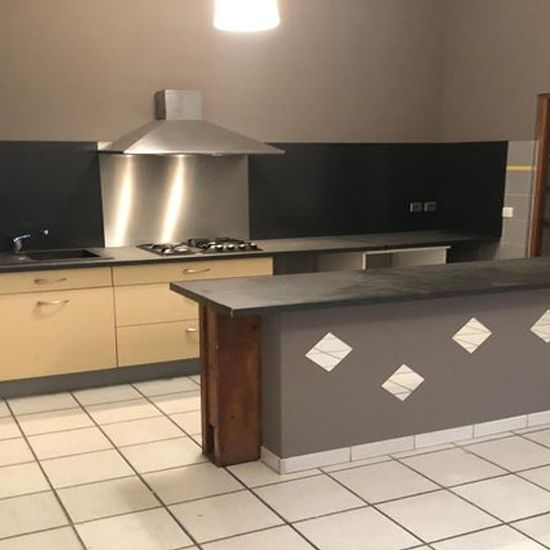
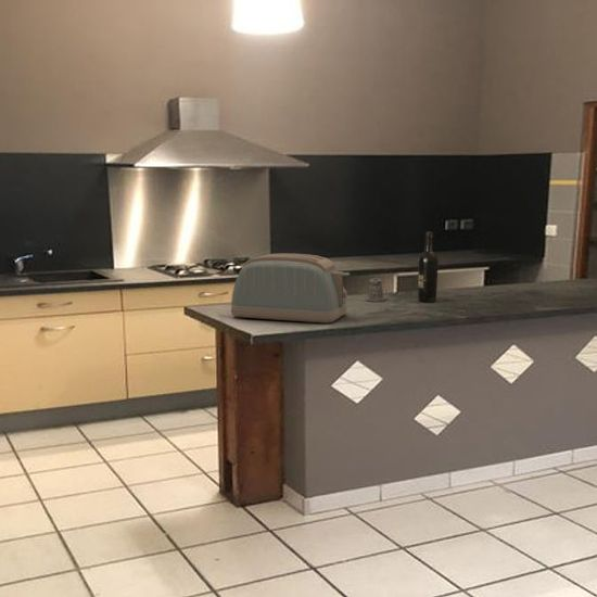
+ wine bottle [417,231,440,303]
+ toaster [230,253,351,325]
+ pepper shaker [365,277,386,303]
